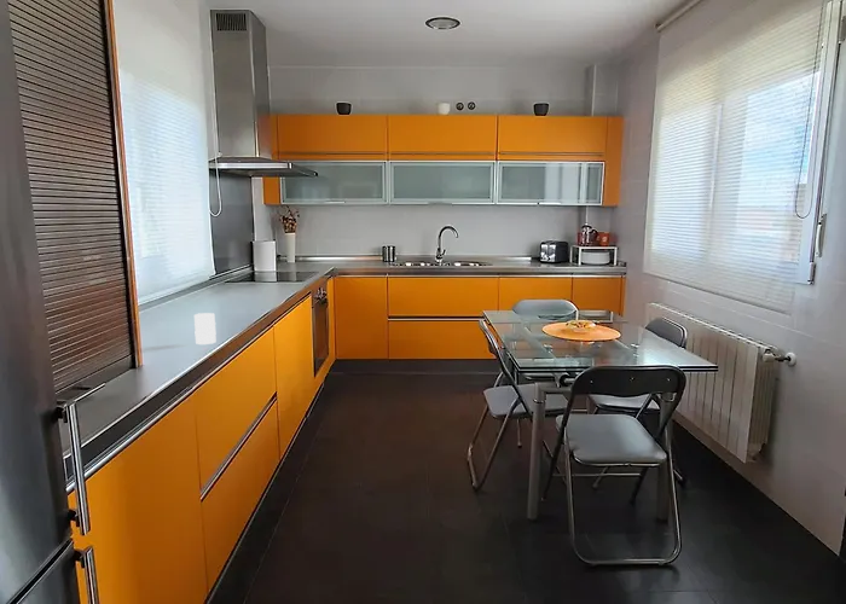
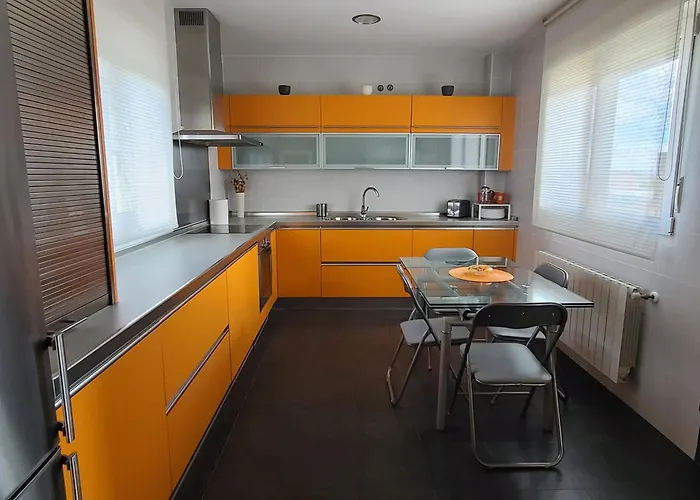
- cup [193,312,218,345]
